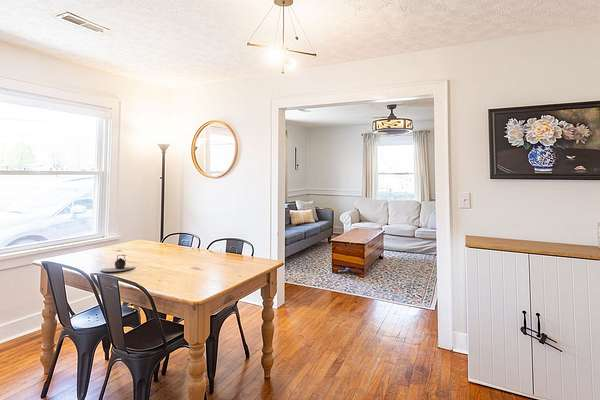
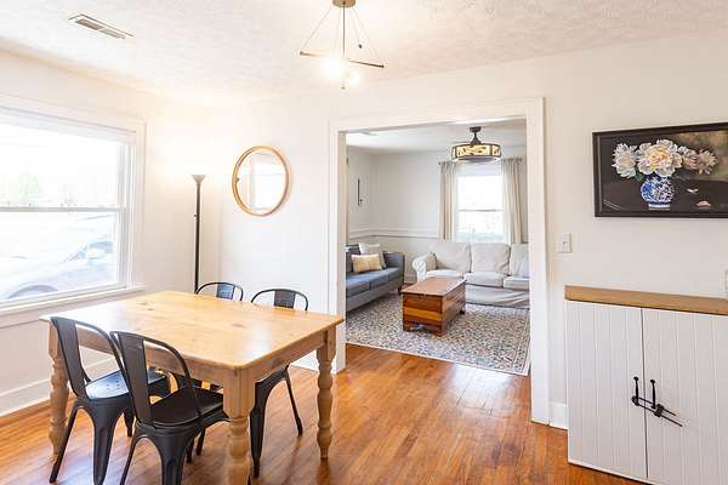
- teapot [100,254,136,273]
